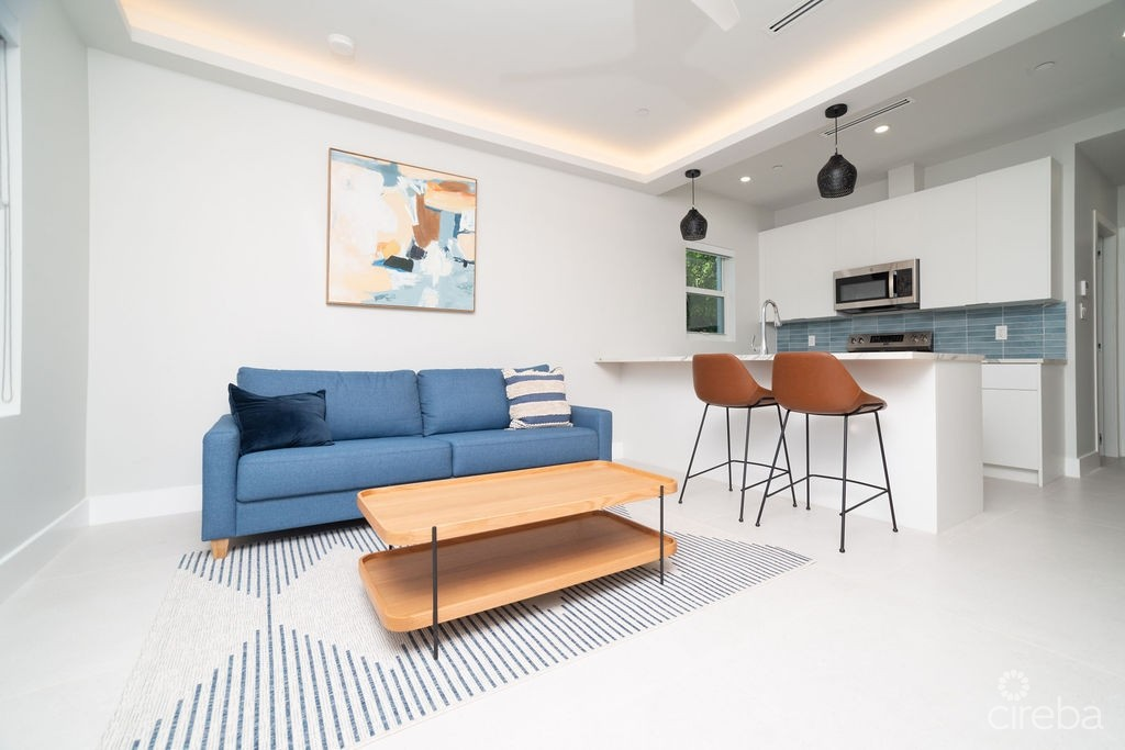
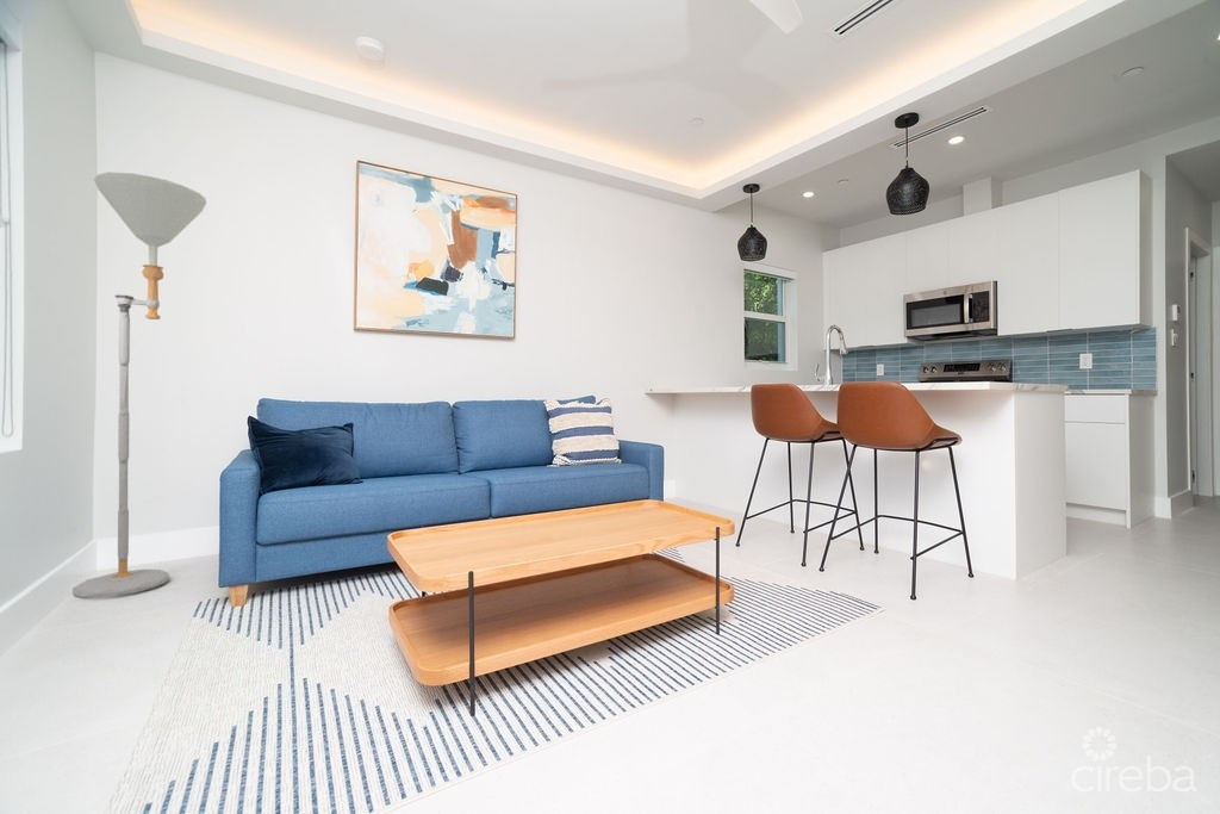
+ floor lamp [71,170,207,601]
